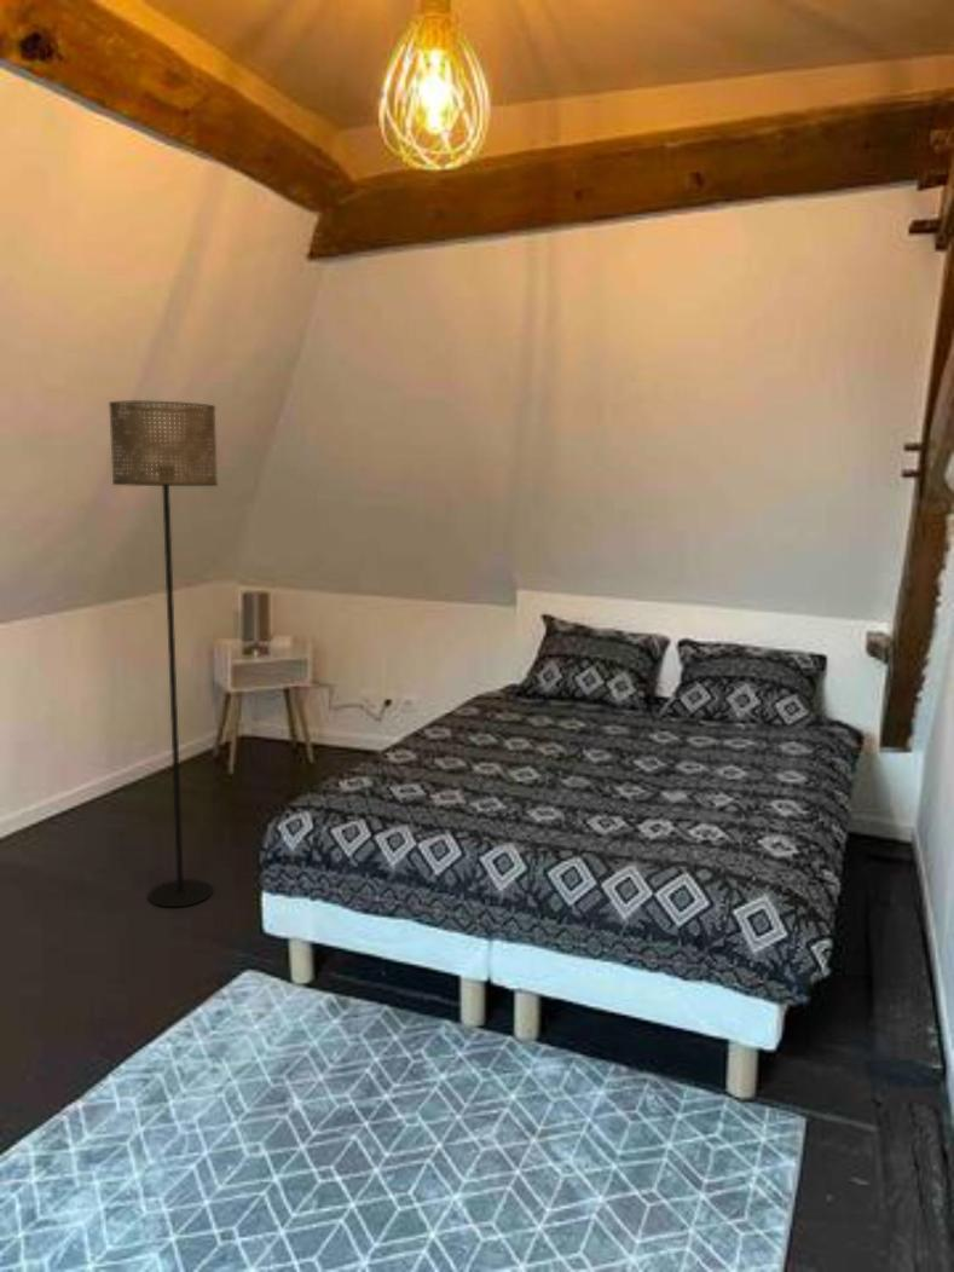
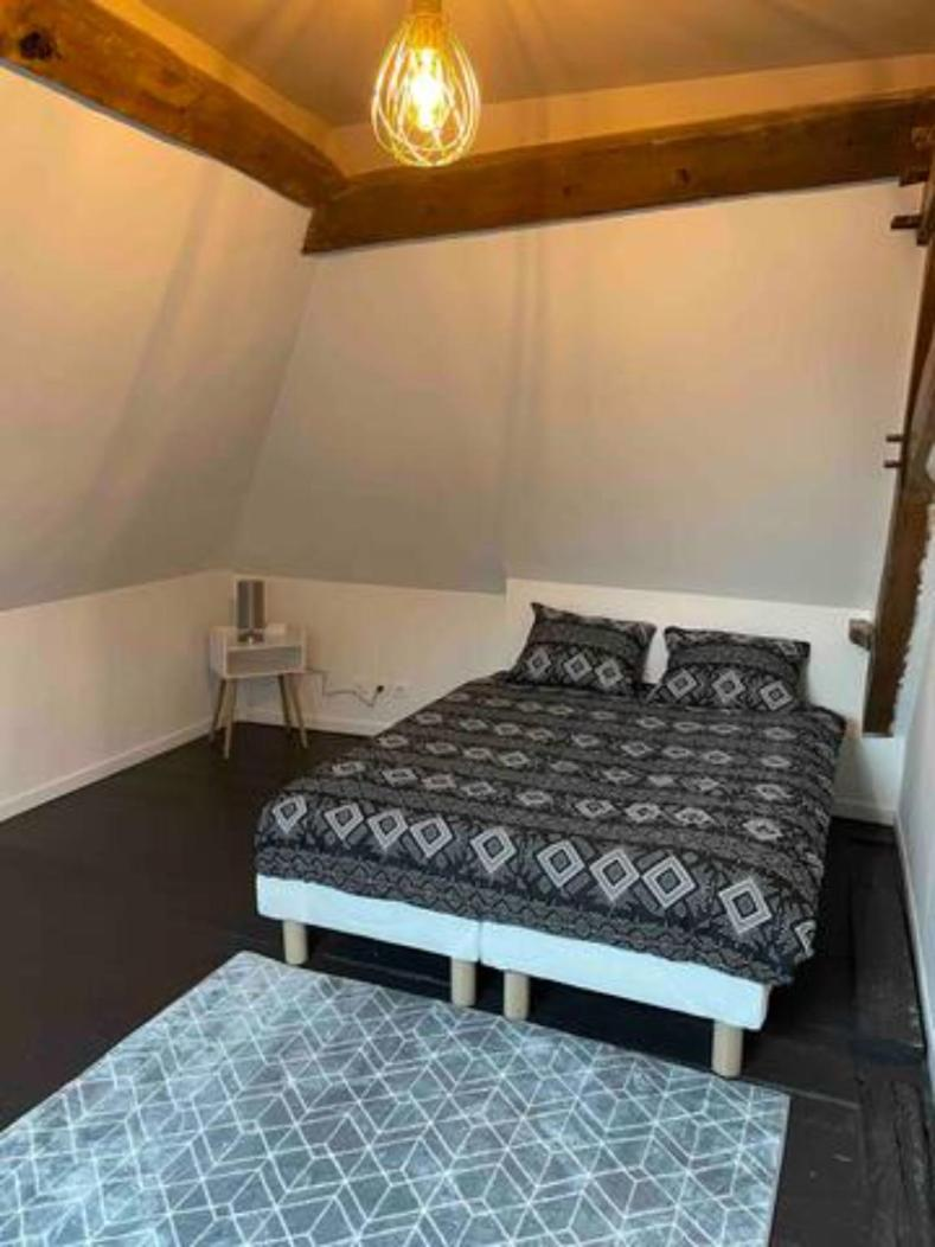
- floor lamp [108,399,219,908]
